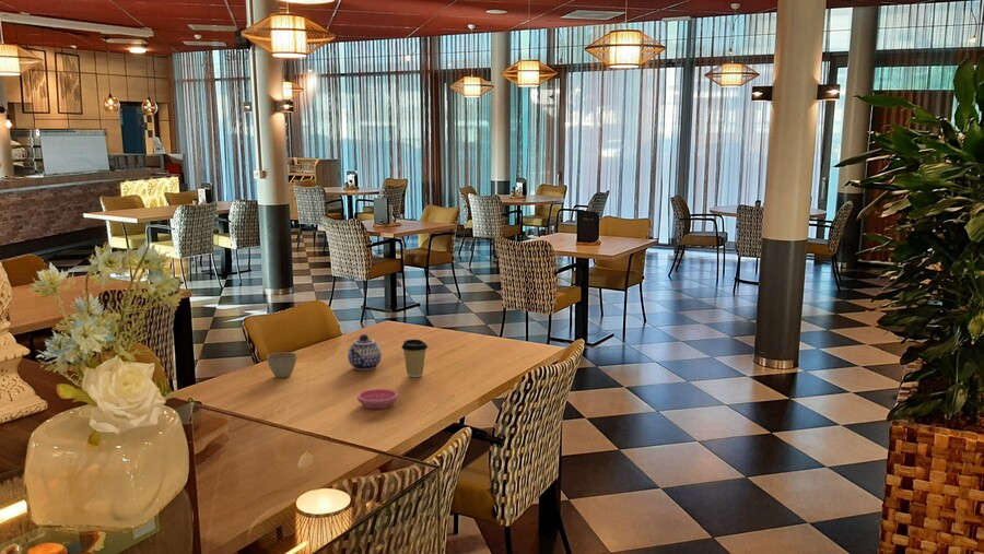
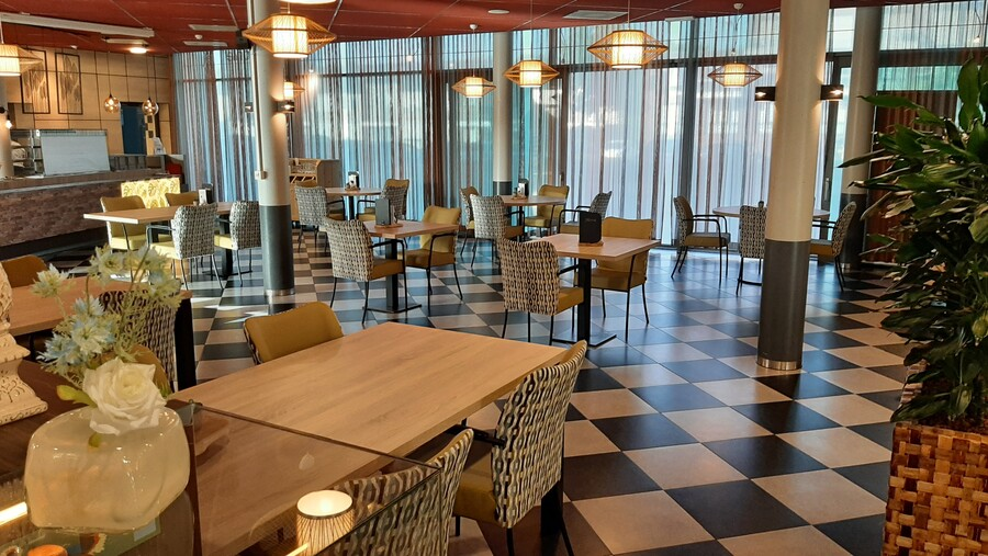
- coffee cup [400,339,429,378]
- saucer [356,388,399,410]
- flower pot [266,351,298,379]
- teapot [347,333,383,372]
